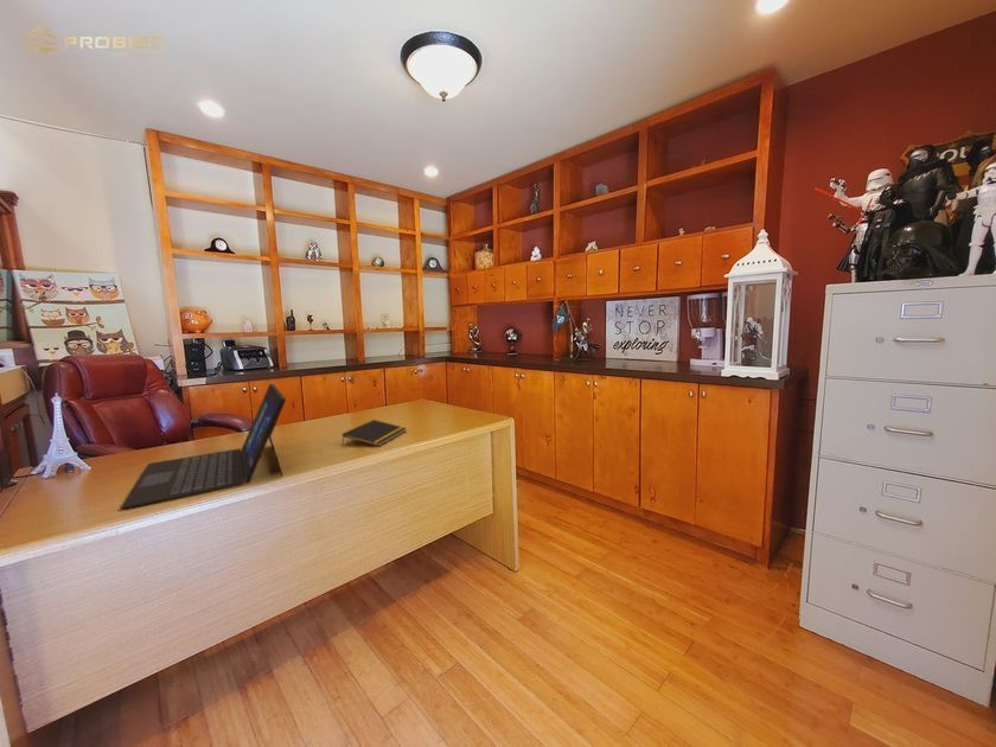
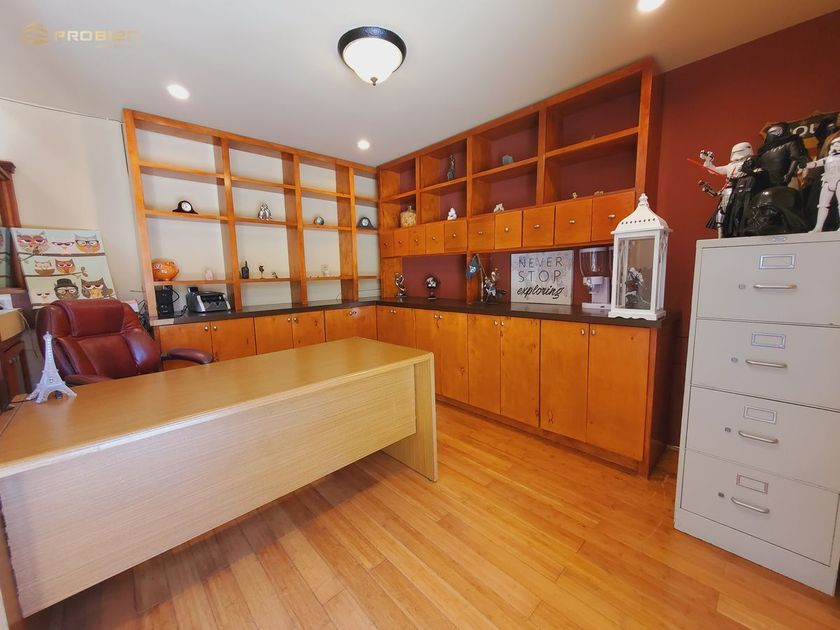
- notepad [341,419,407,448]
- laptop [120,383,287,510]
